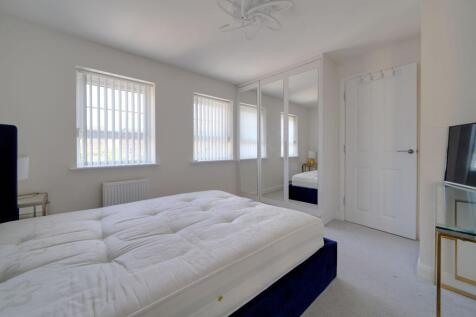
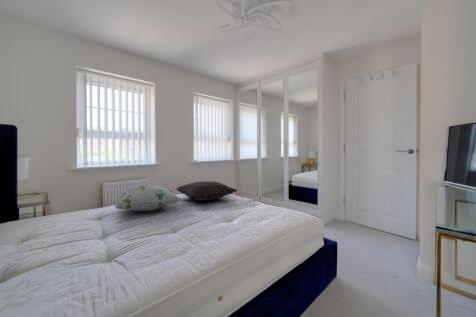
+ pillow [175,180,238,202]
+ decorative pillow [114,183,184,212]
